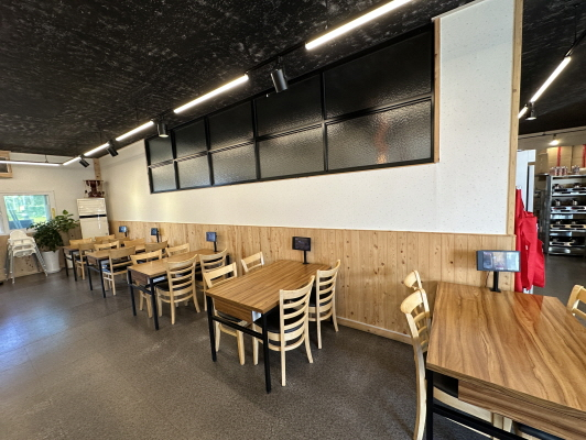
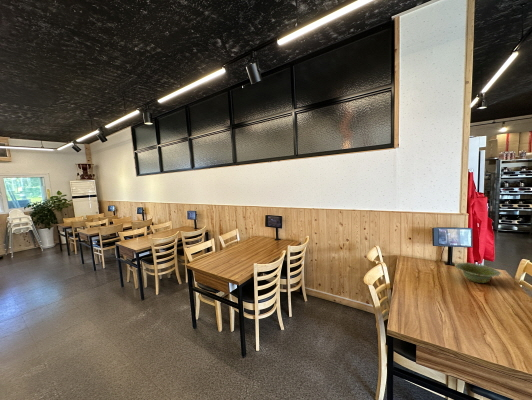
+ dish [454,262,502,284]
